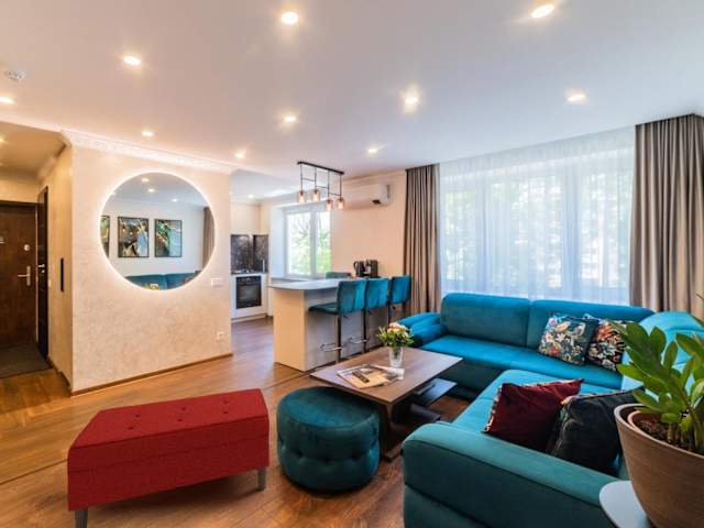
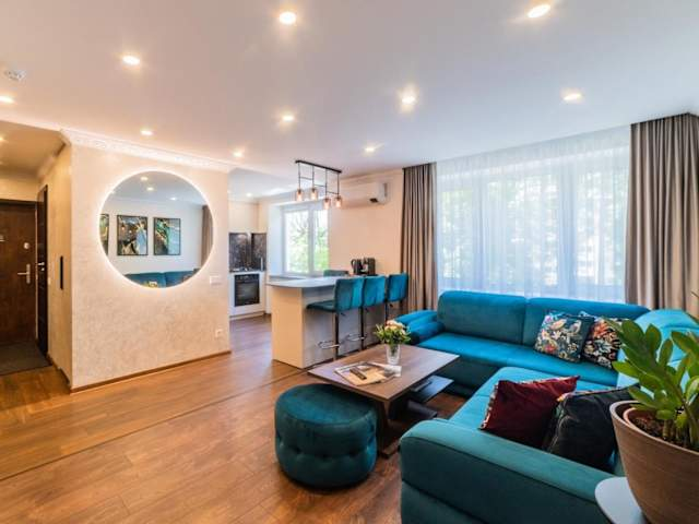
- bench [66,387,271,528]
